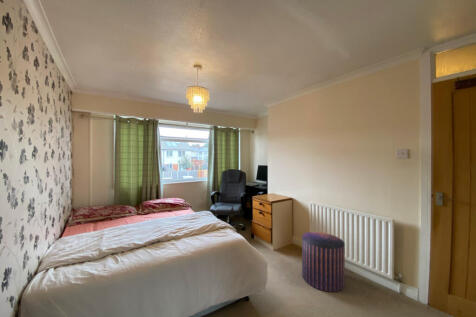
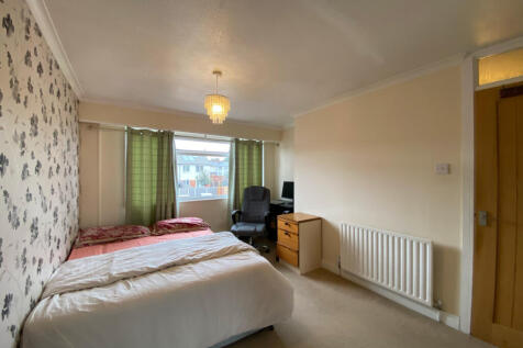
- pouf [301,231,346,293]
